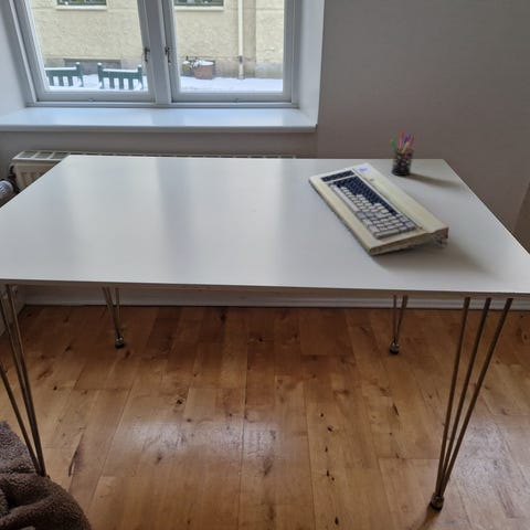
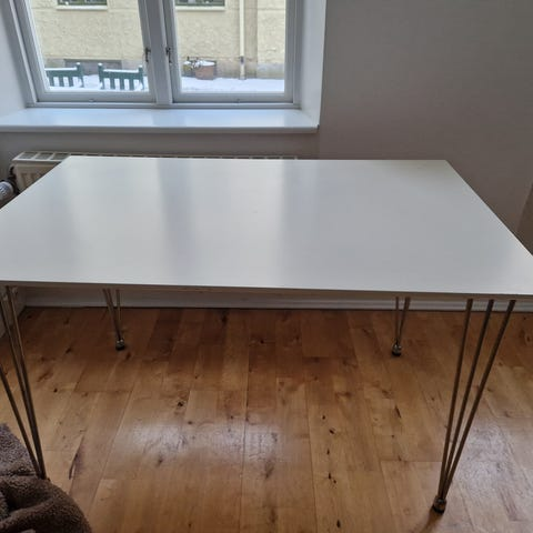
- computer keyboard [307,162,449,256]
- pen holder [390,130,415,177]
